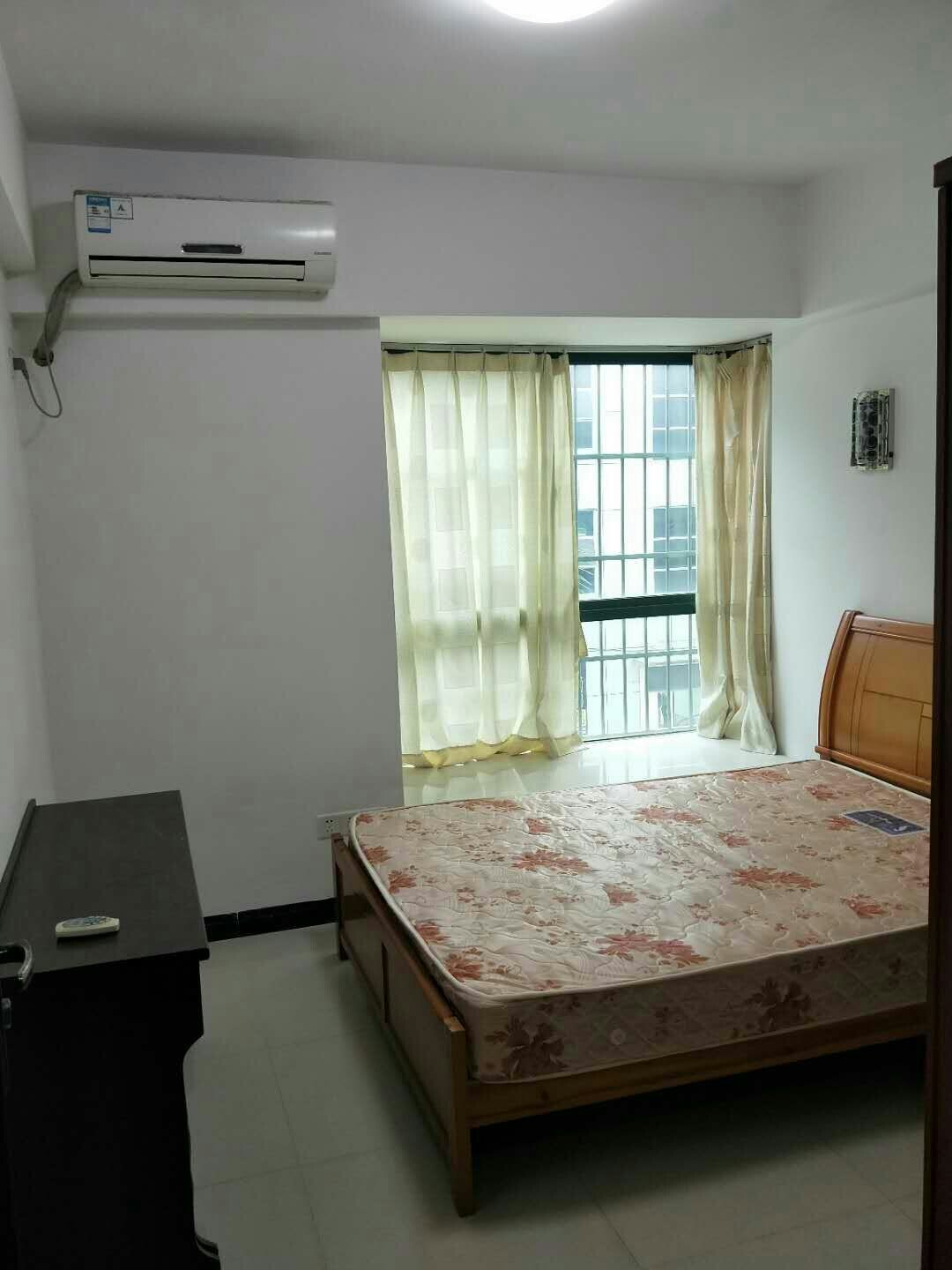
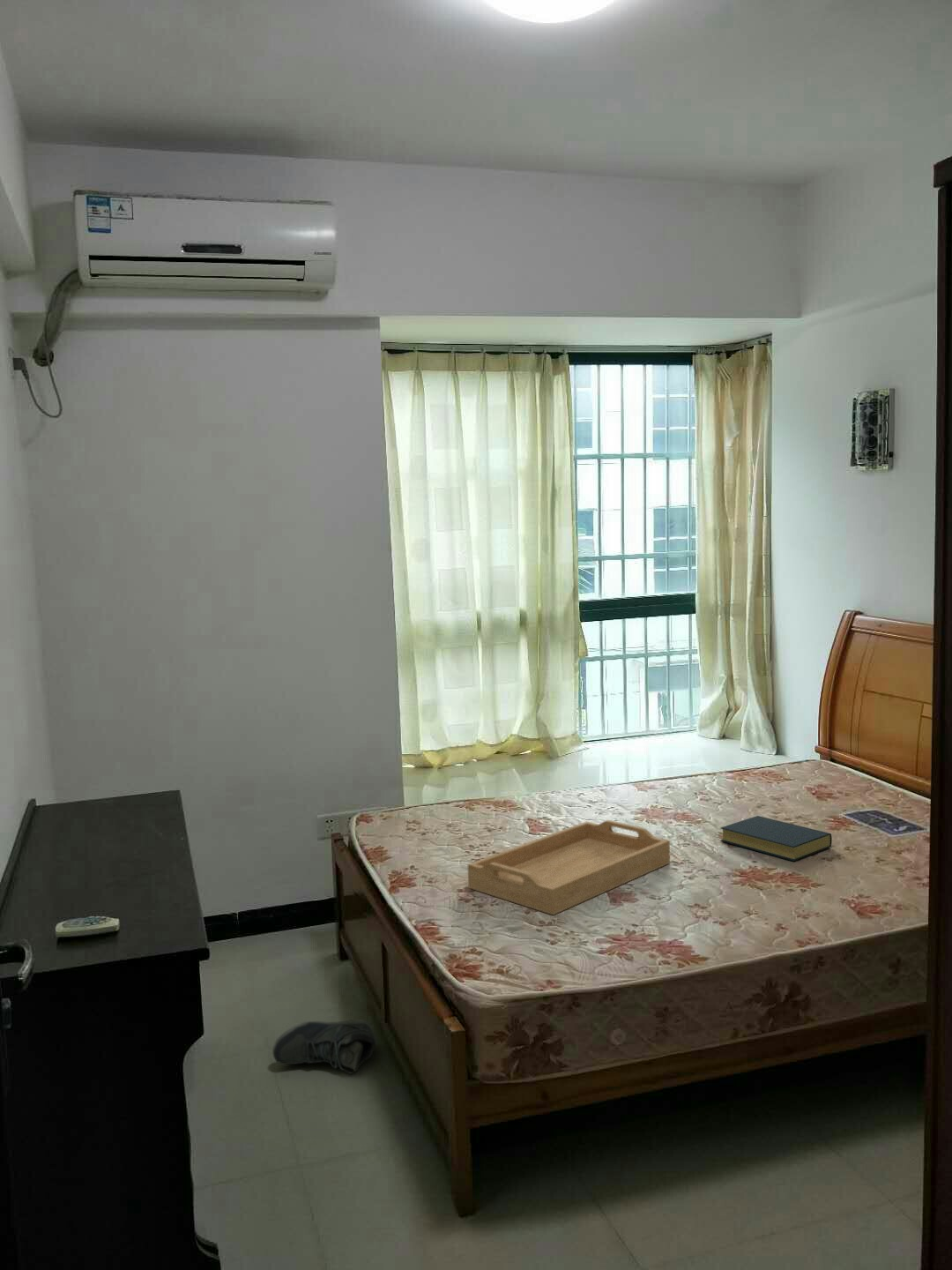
+ serving tray [466,819,671,916]
+ hardback book [719,815,833,862]
+ sneaker [271,1019,376,1075]
